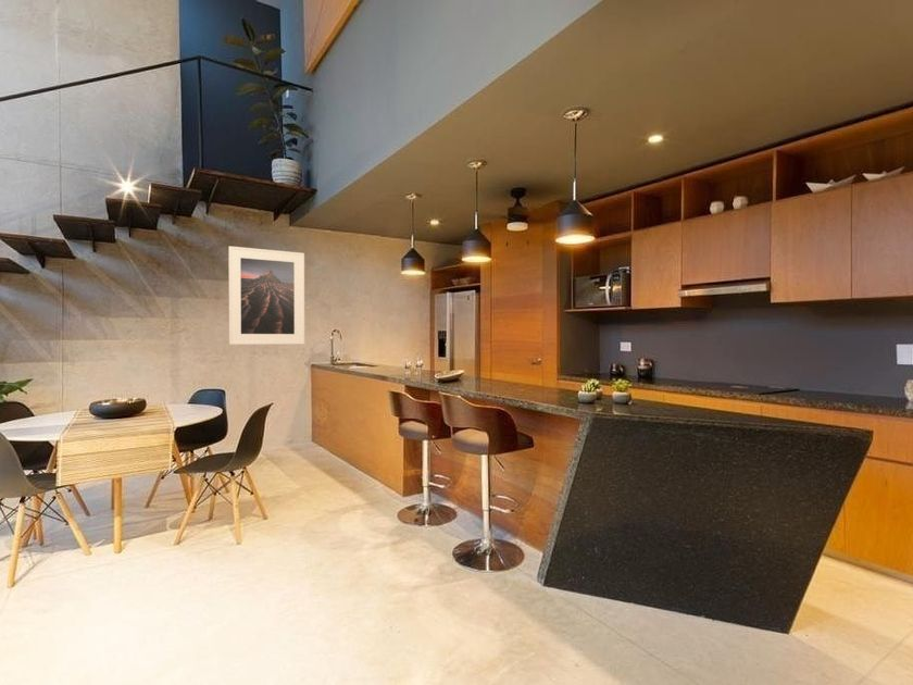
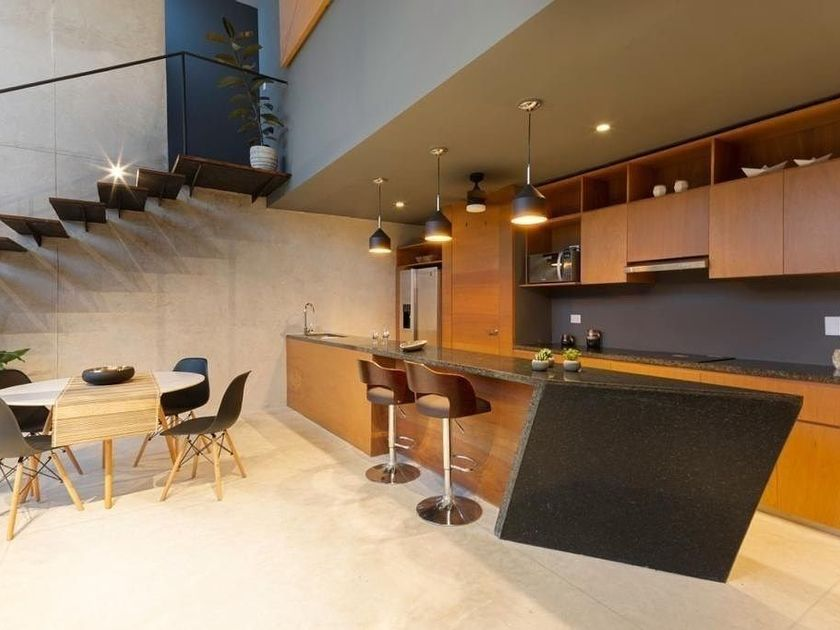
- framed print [227,245,305,346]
